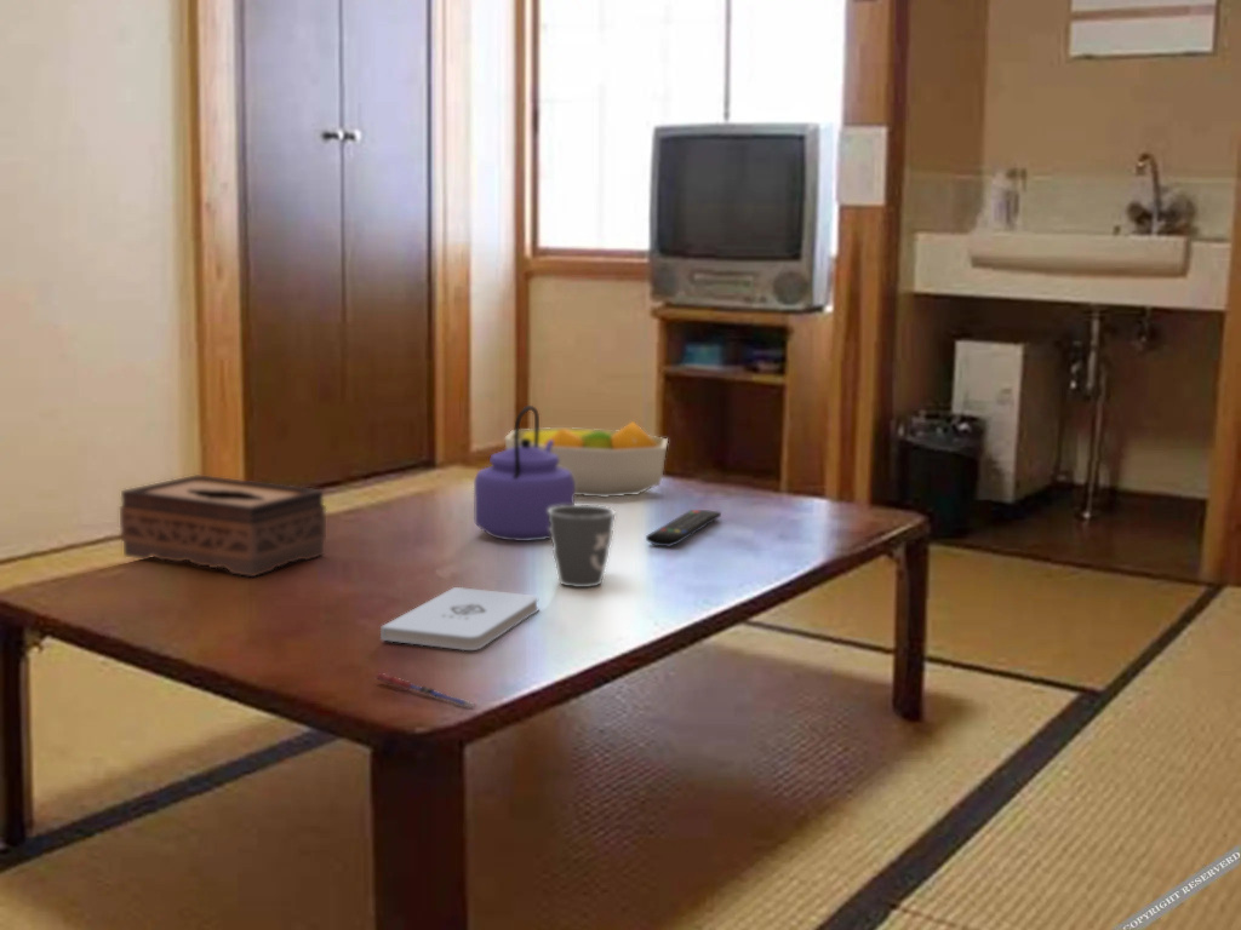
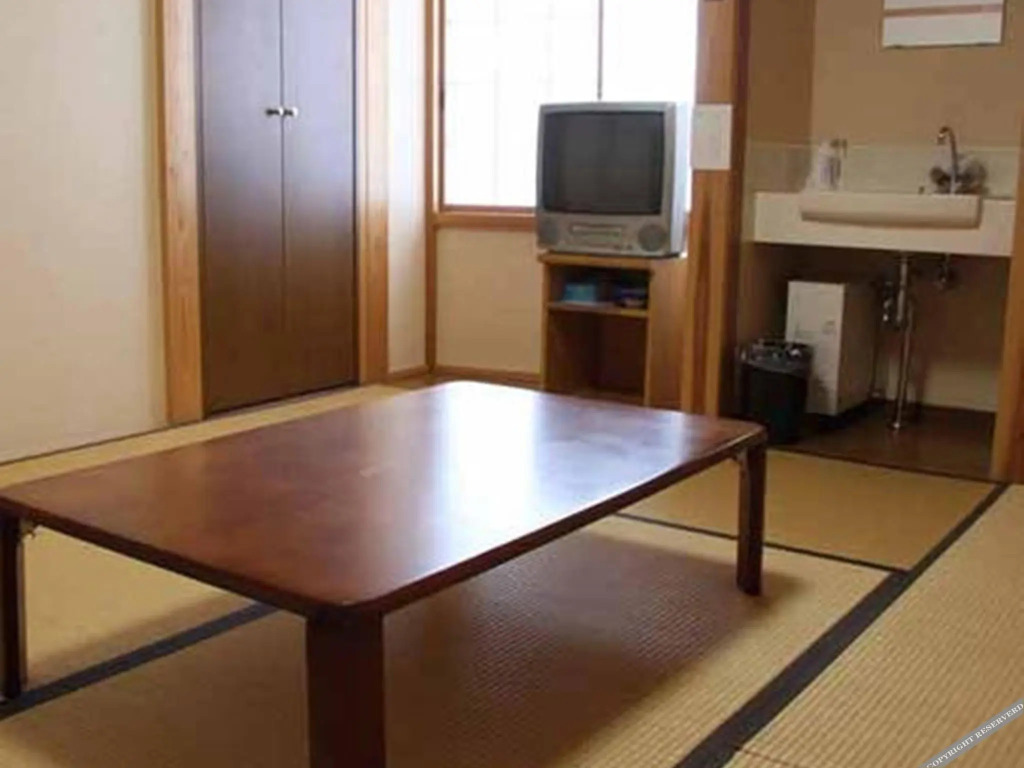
- remote control [645,509,722,547]
- kettle [473,404,576,542]
- pen [373,672,476,710]
- mug [548,504,616,589]
- fruit bowl [503,420,669,499]
- notepad [379,586,539,651]
- tissue box [119,473,327,578]
